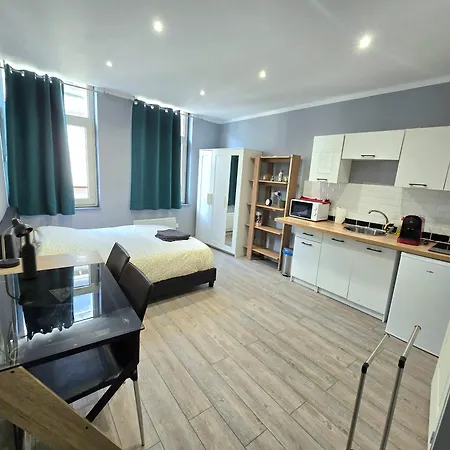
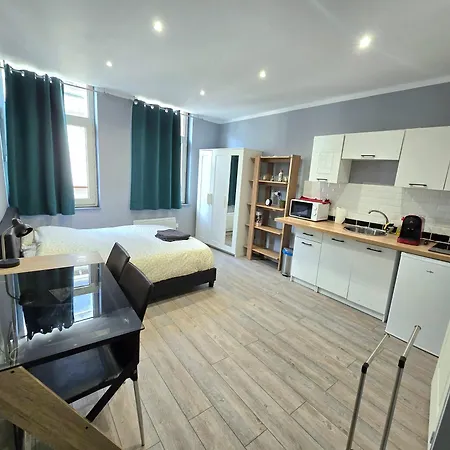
- wine bottle [20,230,38,280]
